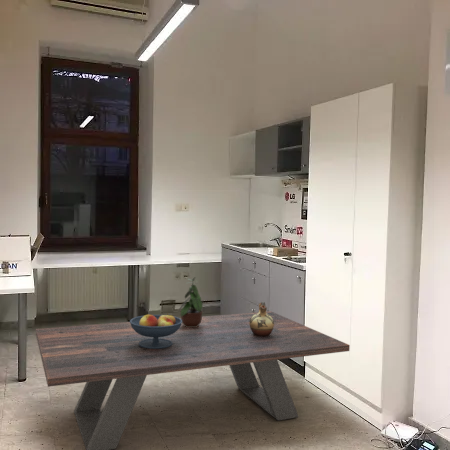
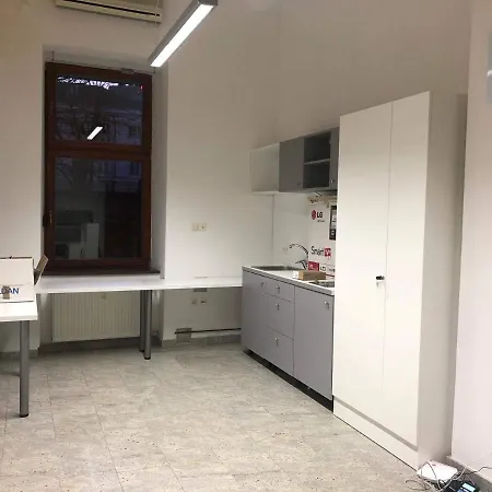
- dining table [35,310,351,450]
- potted plant [178,276,205,327]
- fruit bowl [129,313,182,349]
- ceramic pitcher [249,301,274,336]
